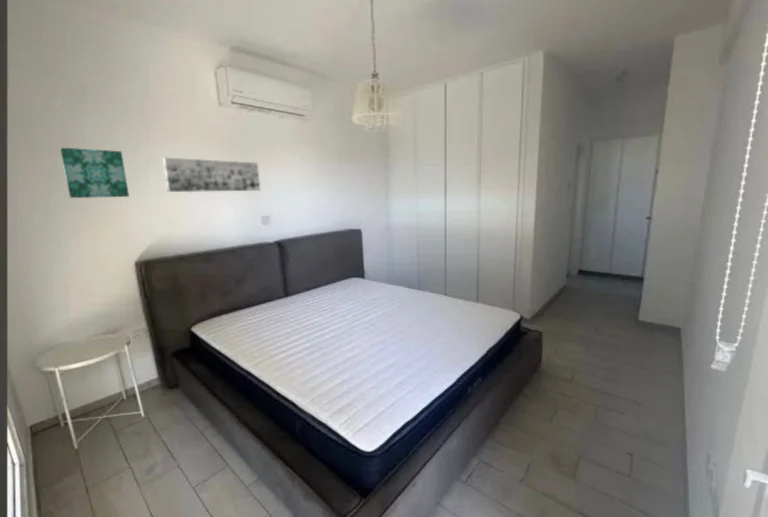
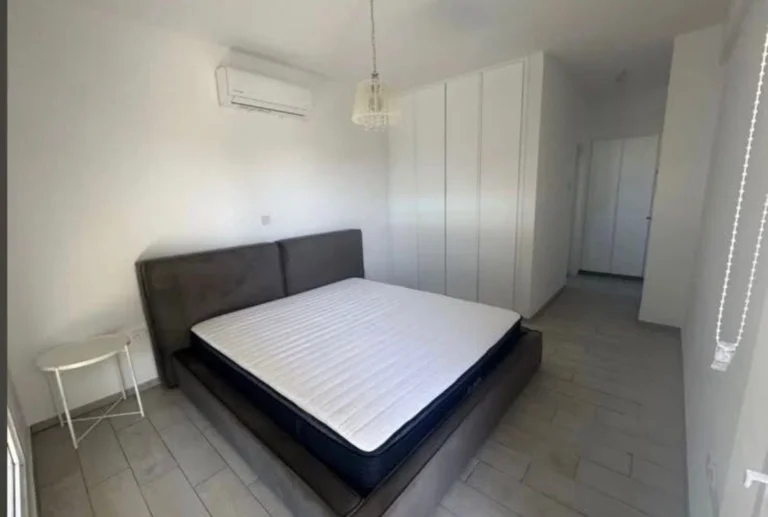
- wall art [162,157,261,193]
- wall art [59,147,130,199]
